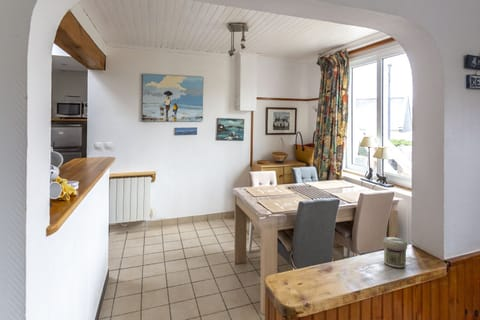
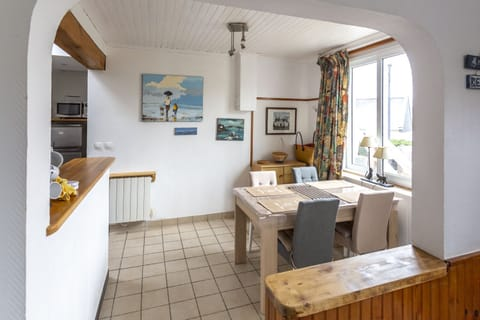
- jar [382,236,408,269]
